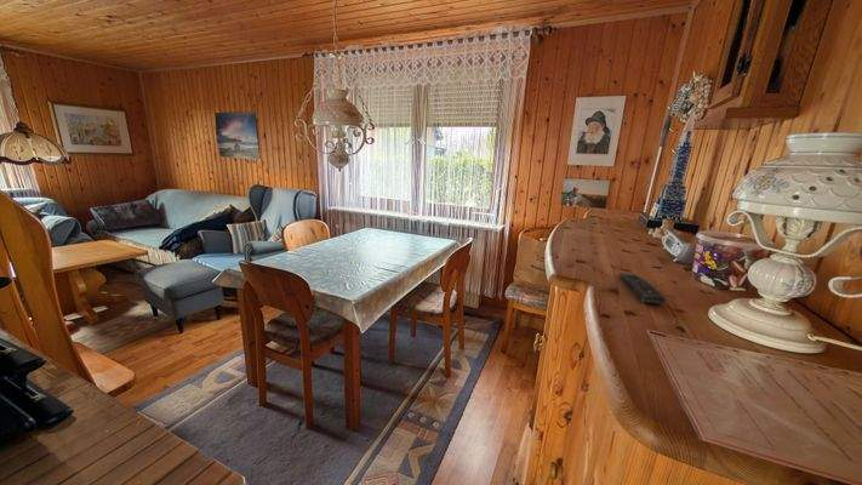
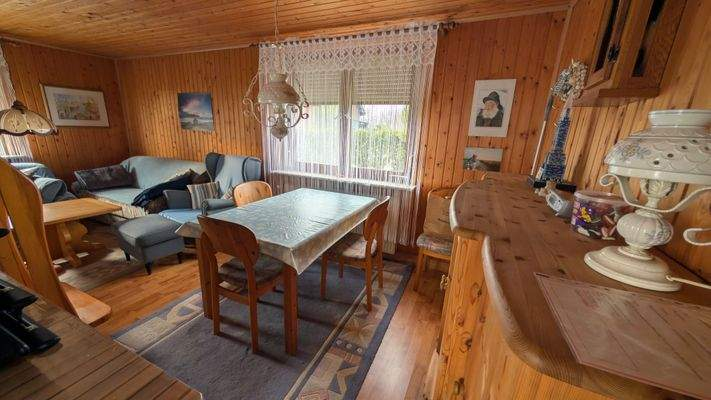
- remote control [618,272,667,306]
